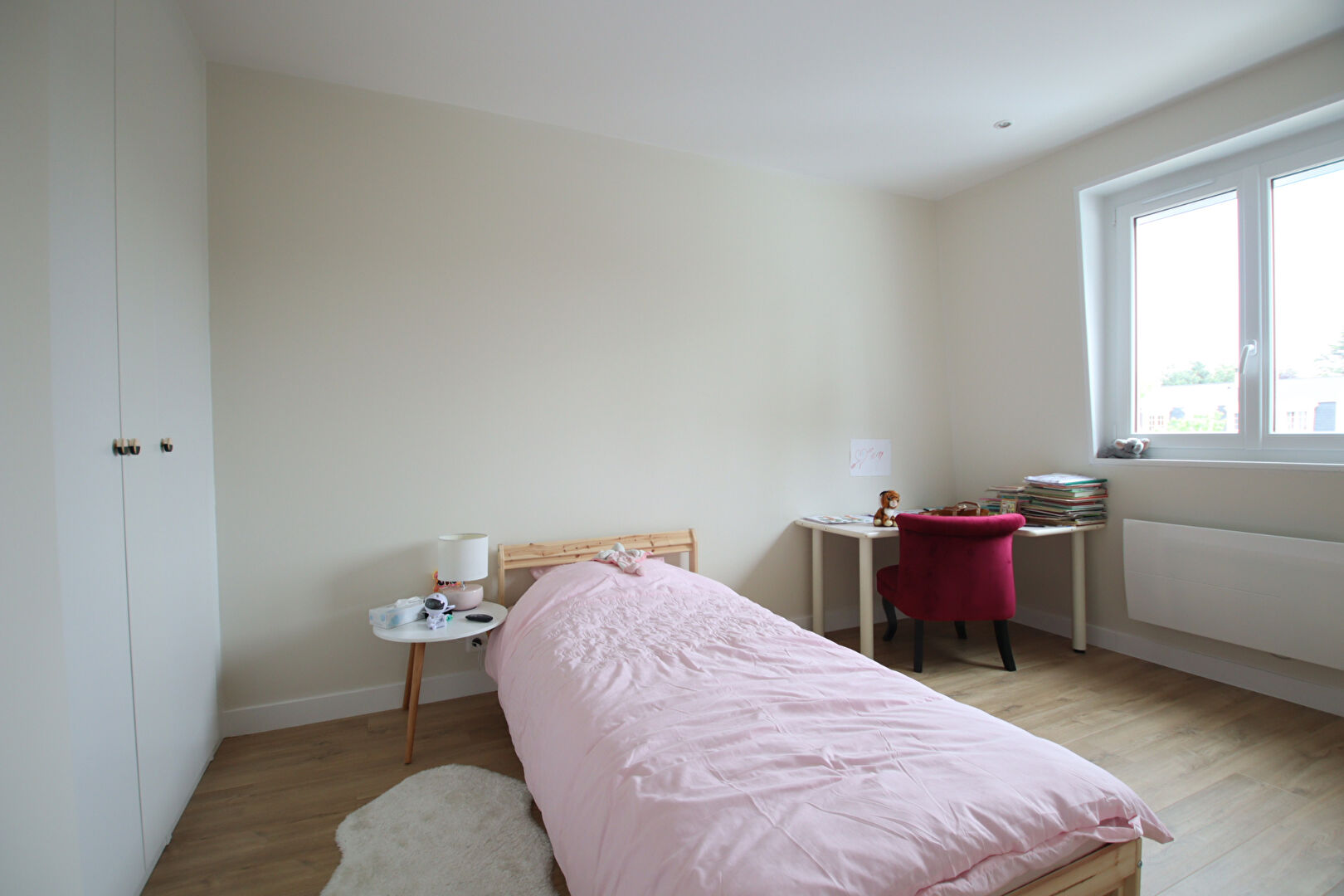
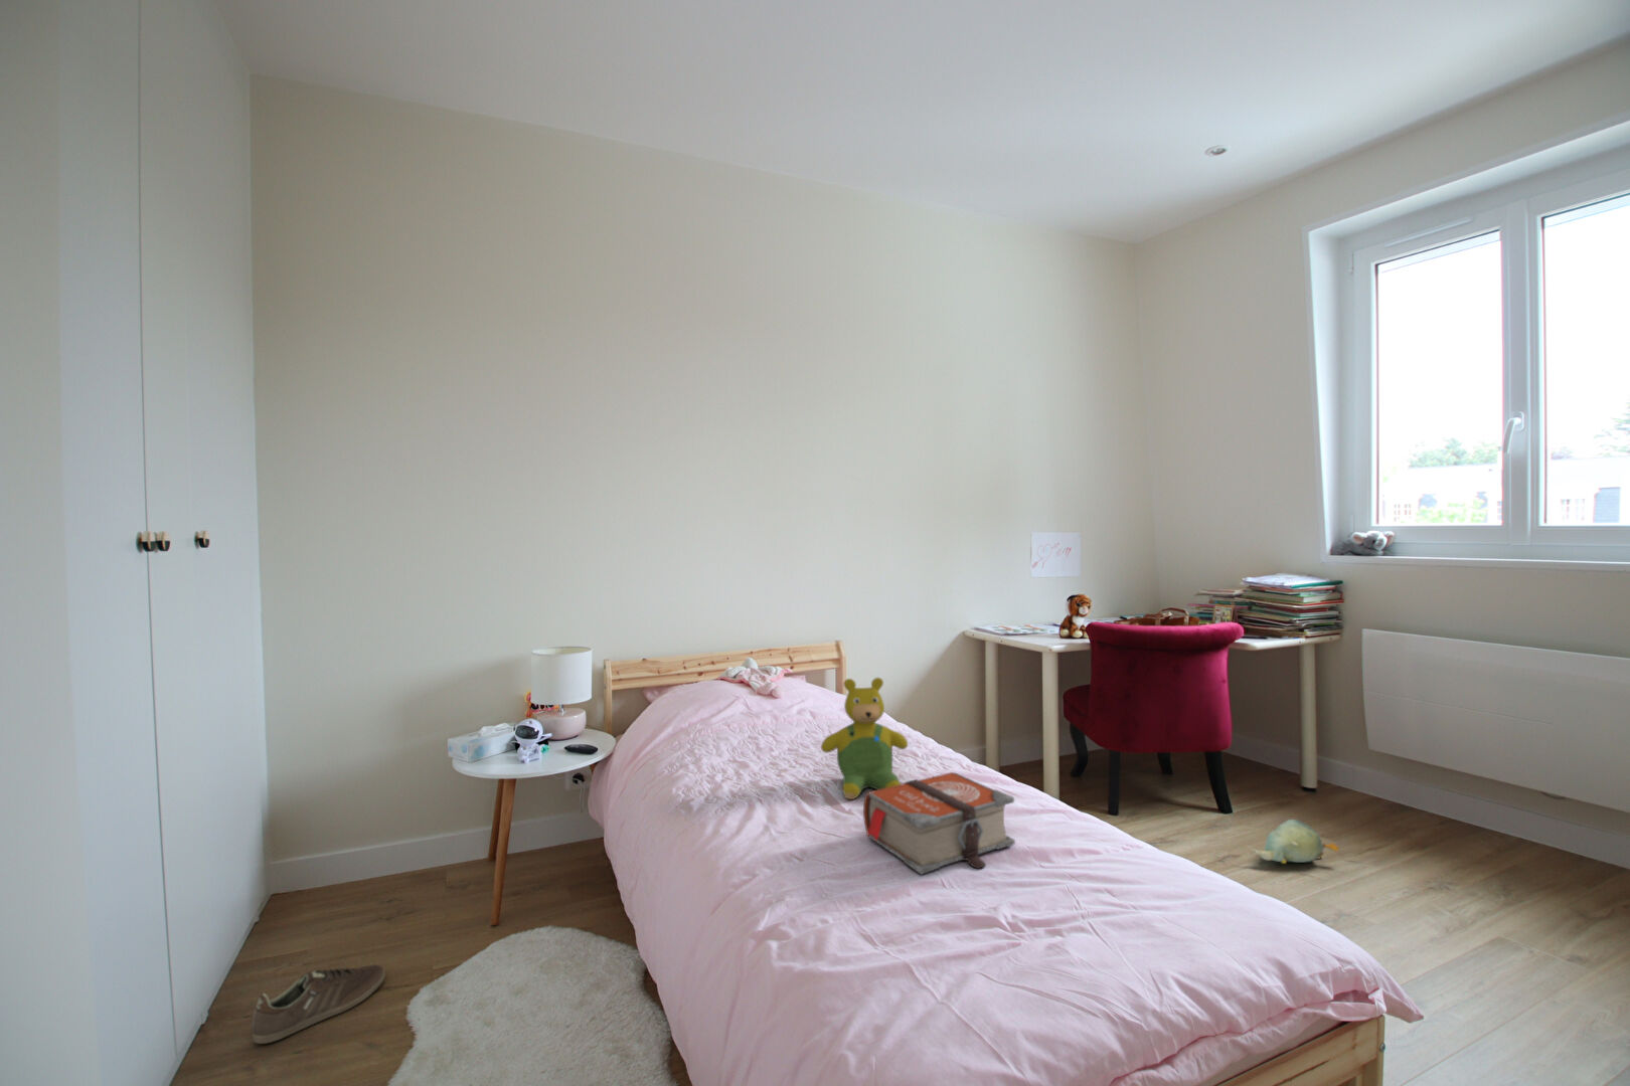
+ bible [862,771,1016,876]
+ plush toy [1247,818,1340,864]
+ teddy bear [820,676,908,800]
+ sneaker [251,964,387,1045]
